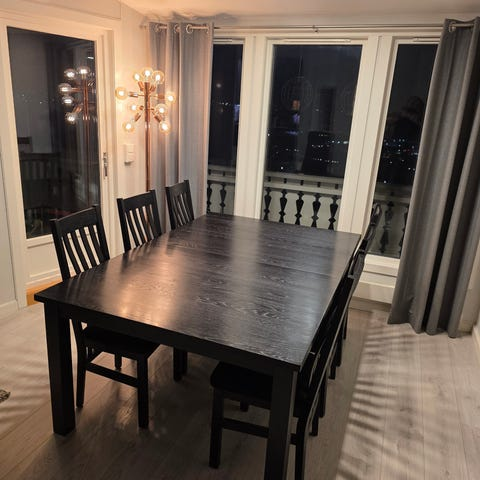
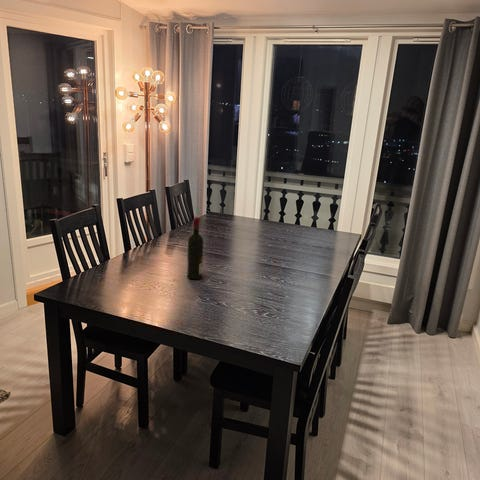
+ alcohol [186,216,204,280]
